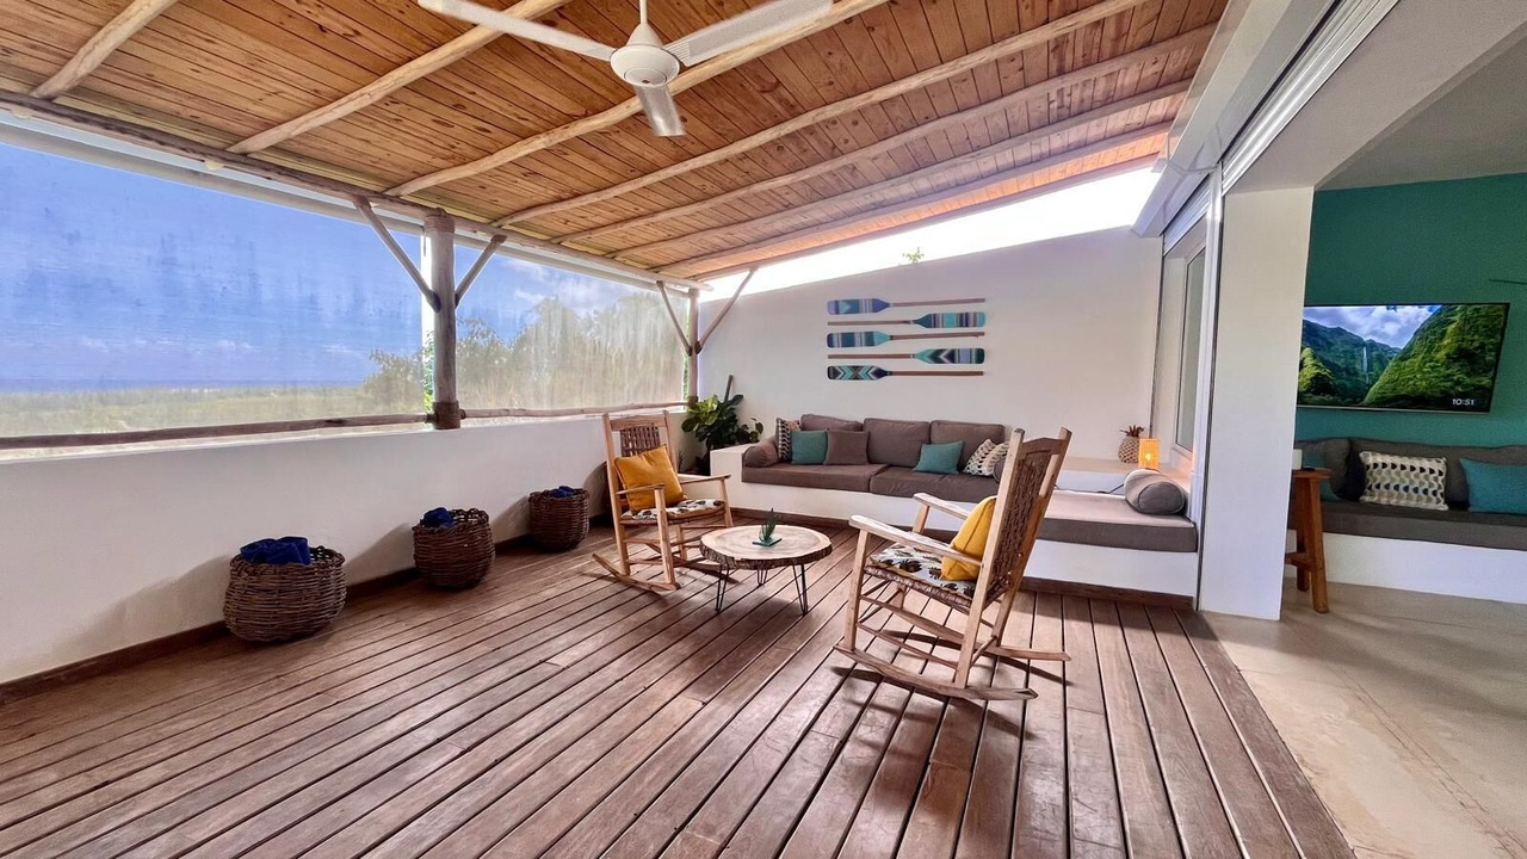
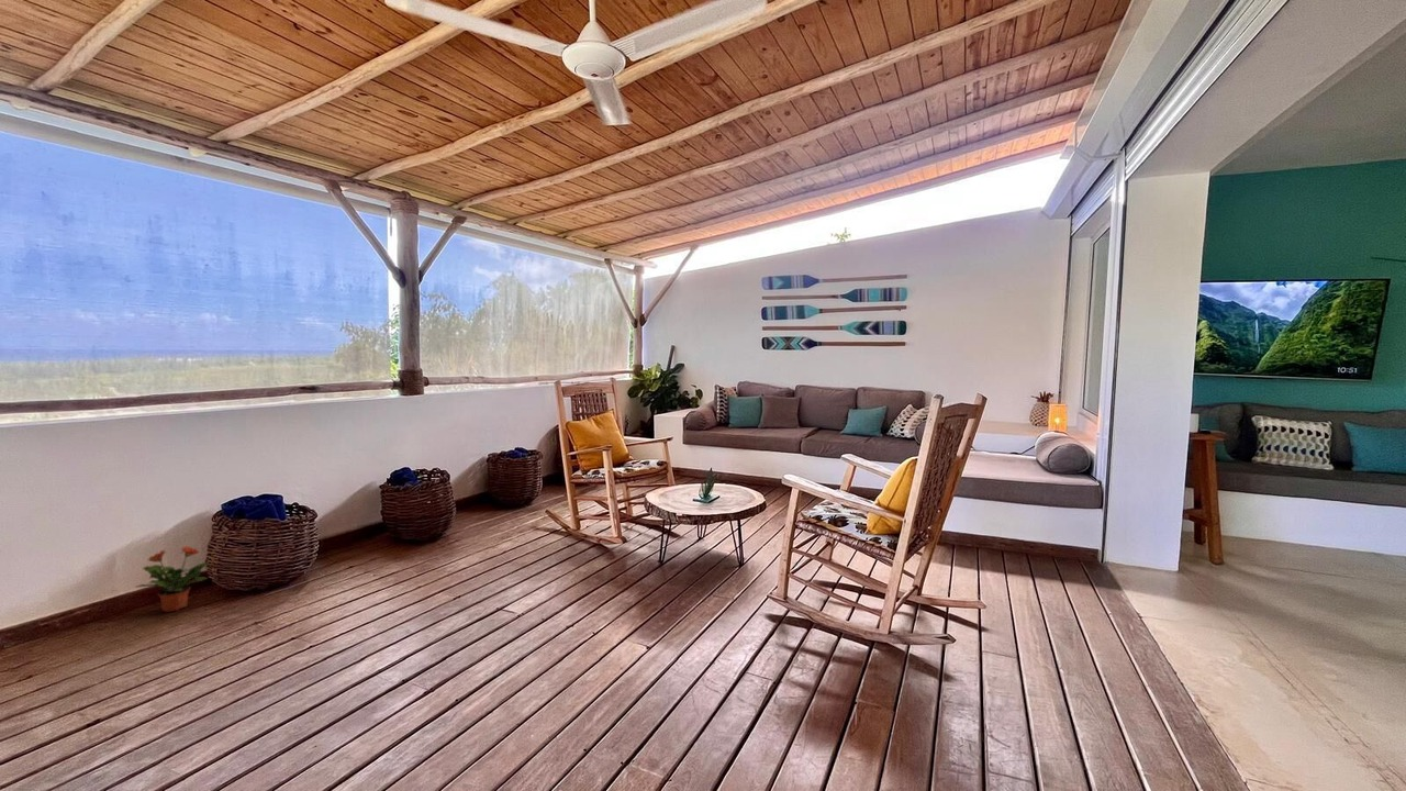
+ potted plant [135,545,210,613]
